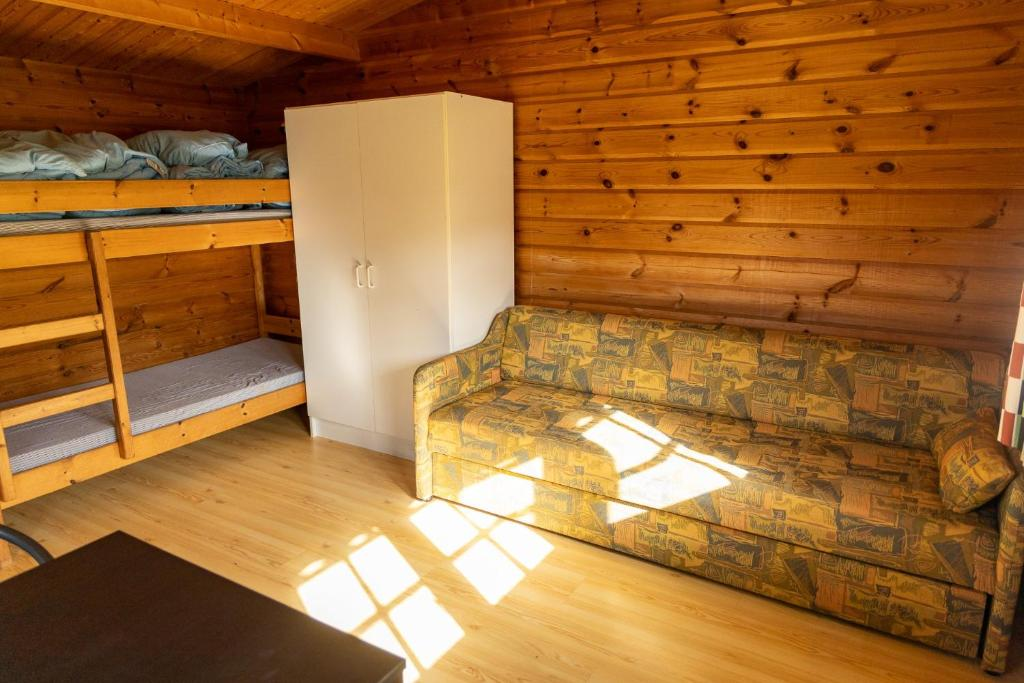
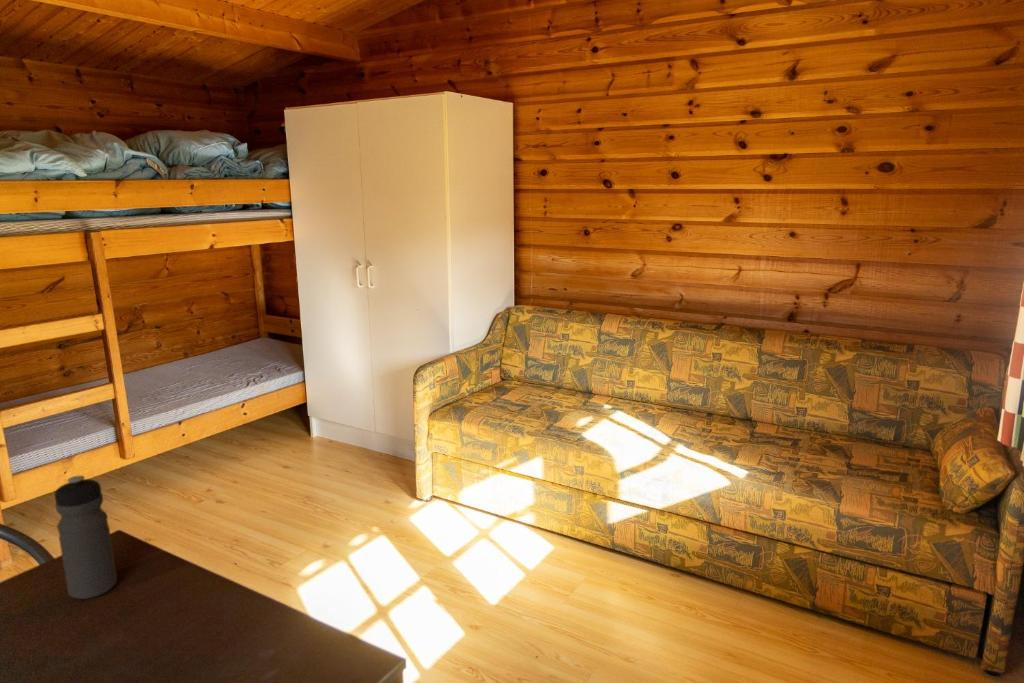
+ water bottle [53,475,118,600]
